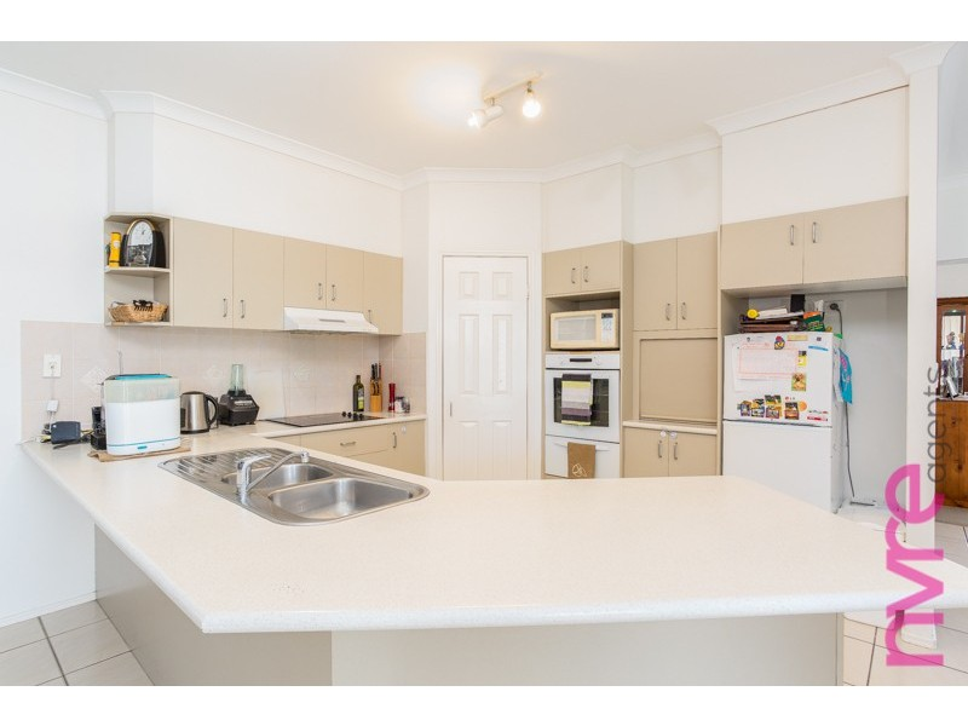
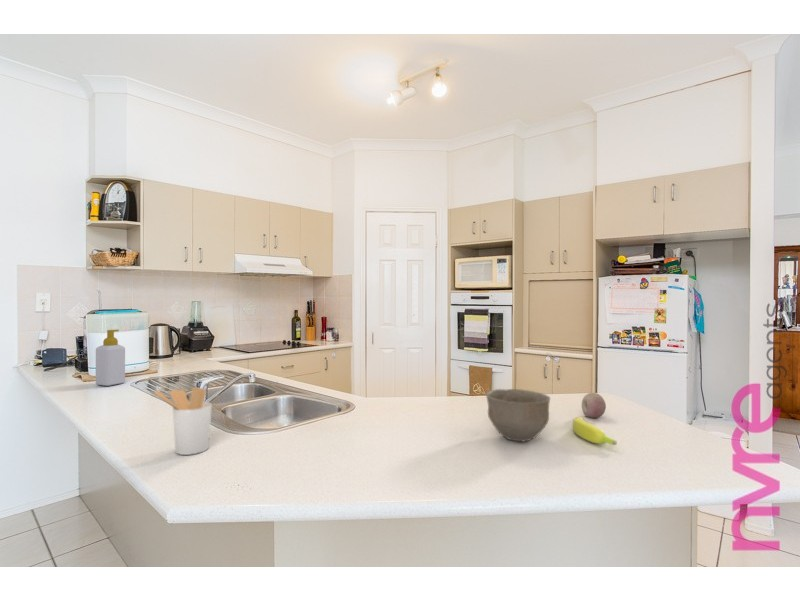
+ utensil holder [153,386,213,456]
+ banana [572,416,618,446]
+ bowl [485,388,551,442]
+ soap bottle [95,329,126,387]
+ fruit [581,392,607,419]
